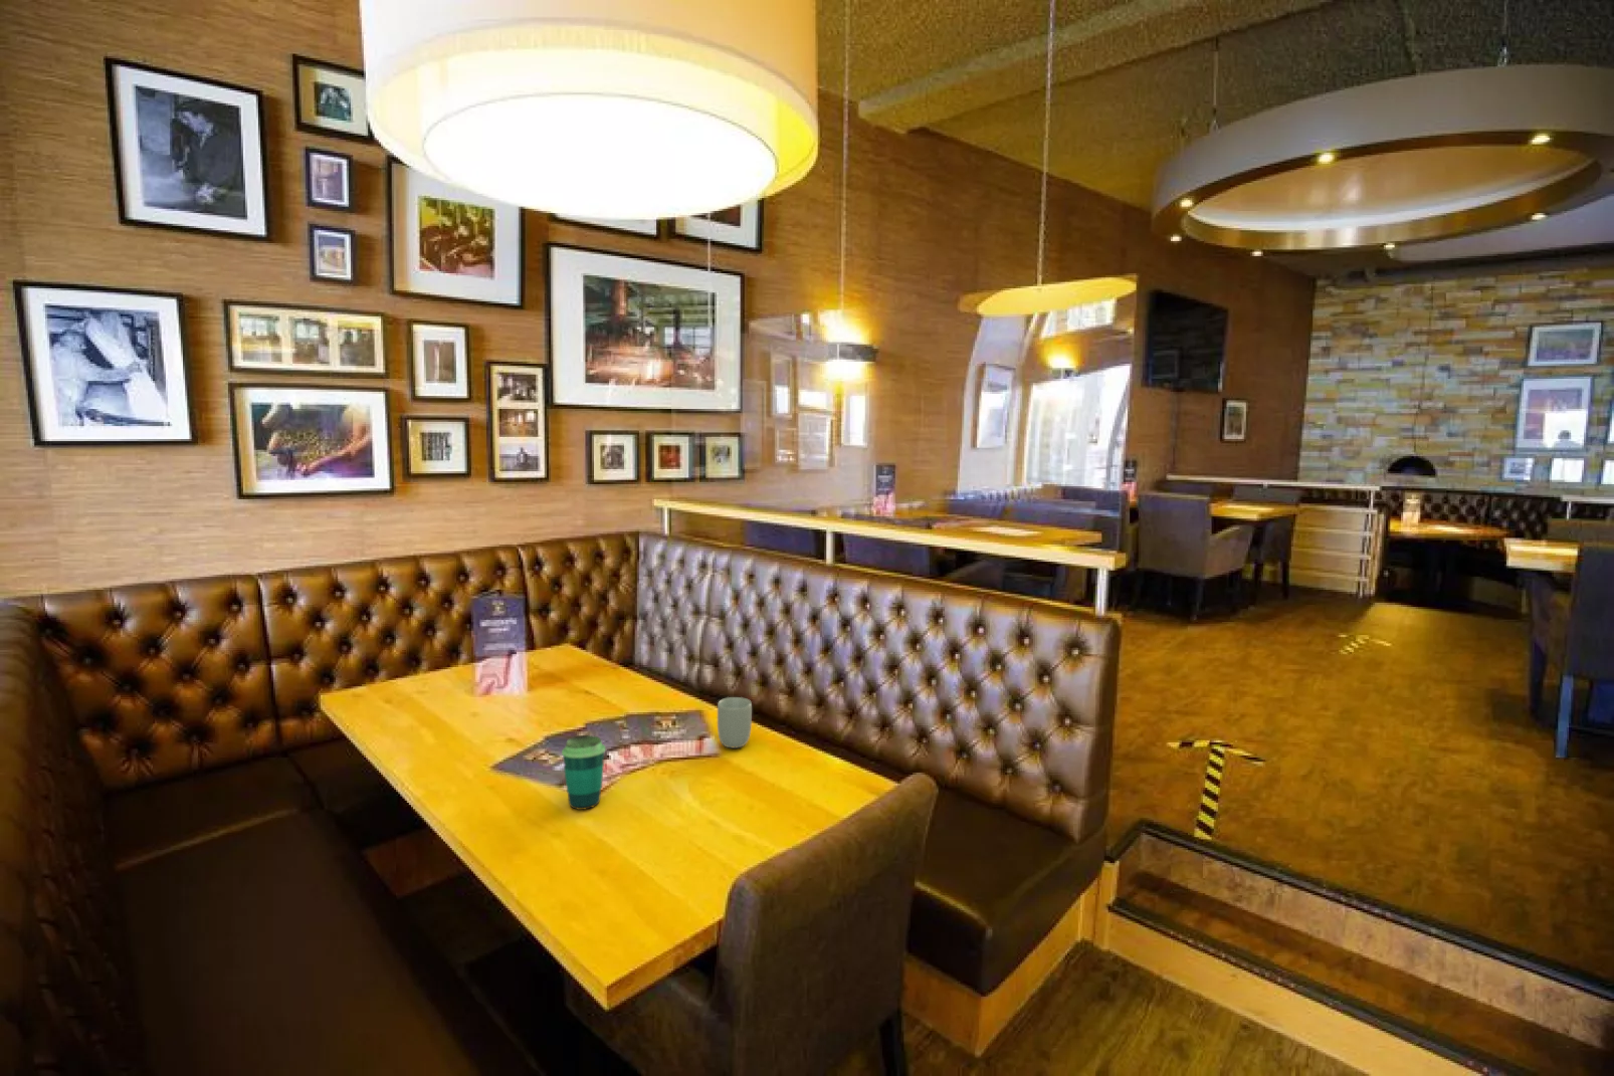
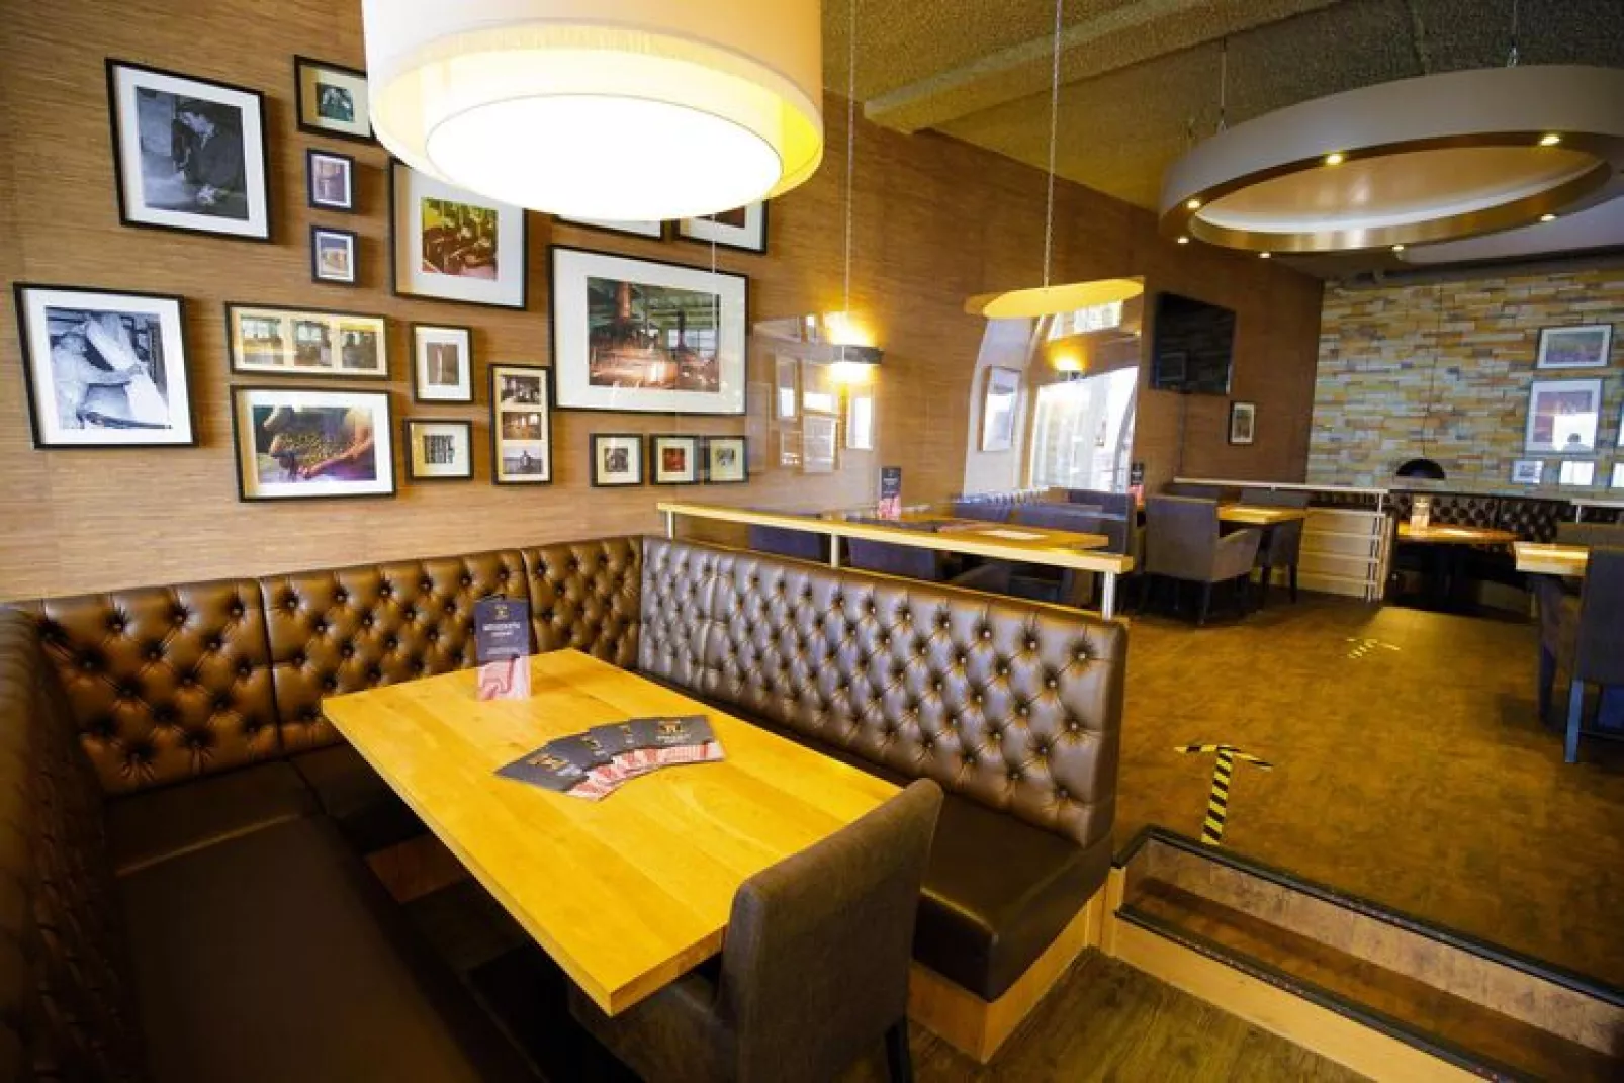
- cup [717,697,753,748]
- cup [561,735,606,811]
